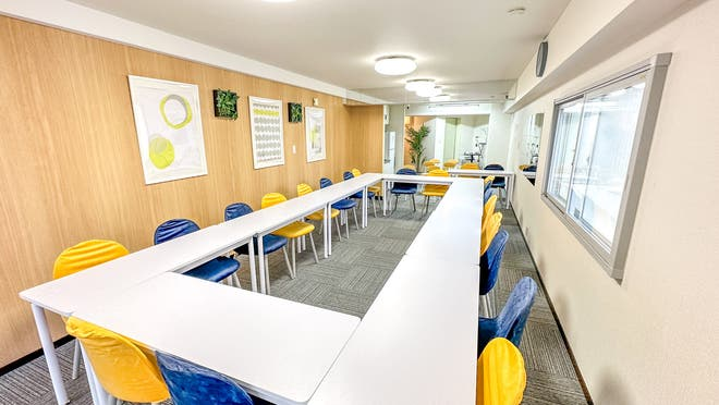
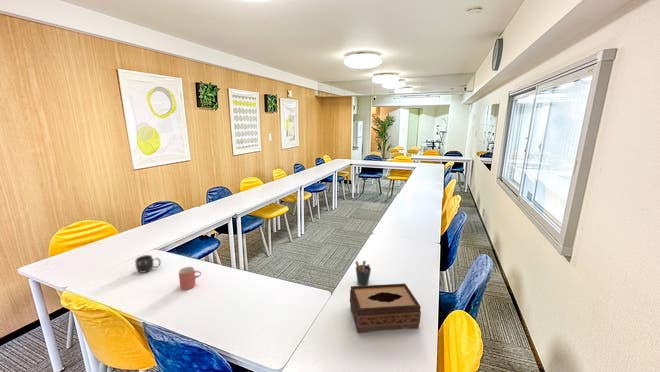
+ cup [178,266,202,291]
+ tissue box [349,283,422,334]
+ pen holder [354,260,372,286]
+ mug [134,254,162,274]
